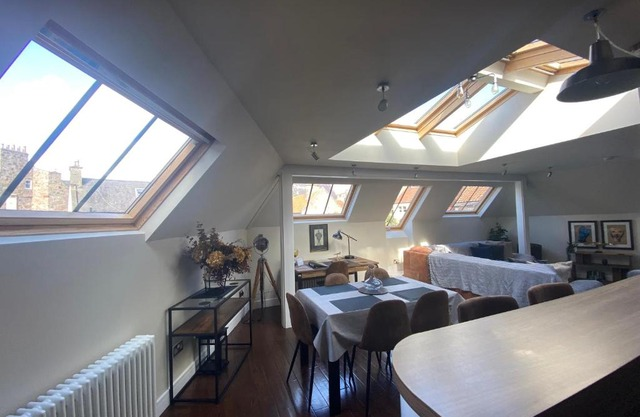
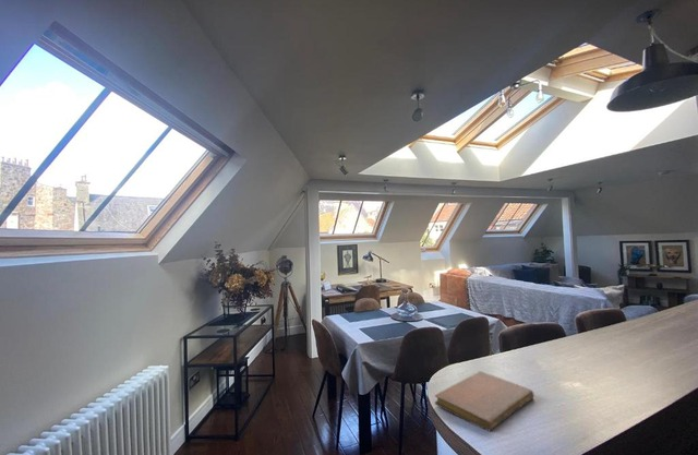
+ notebook [434,370,534,432]
